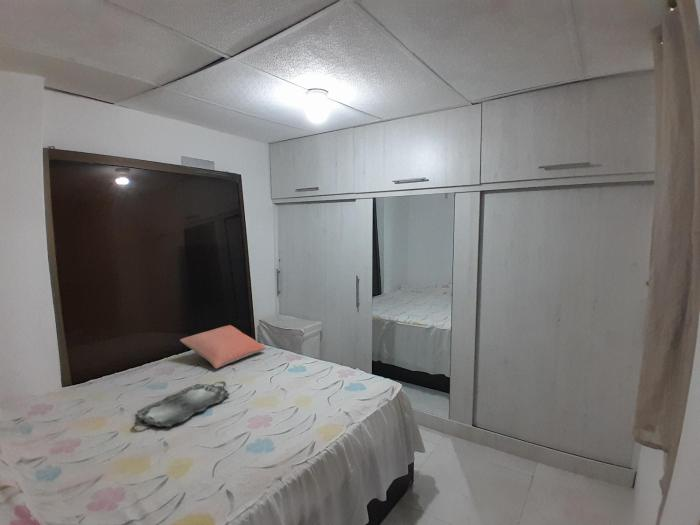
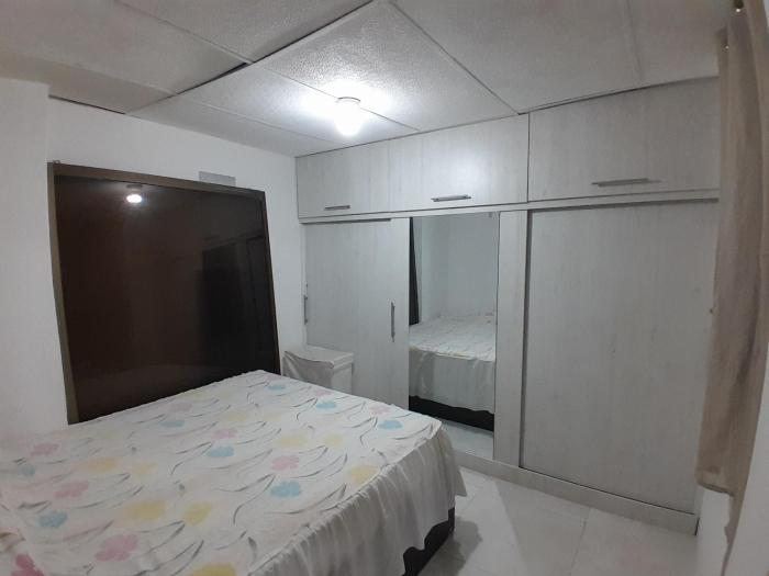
- serving tray [133,381,231,428]
- pillow [179,324,267,369]
